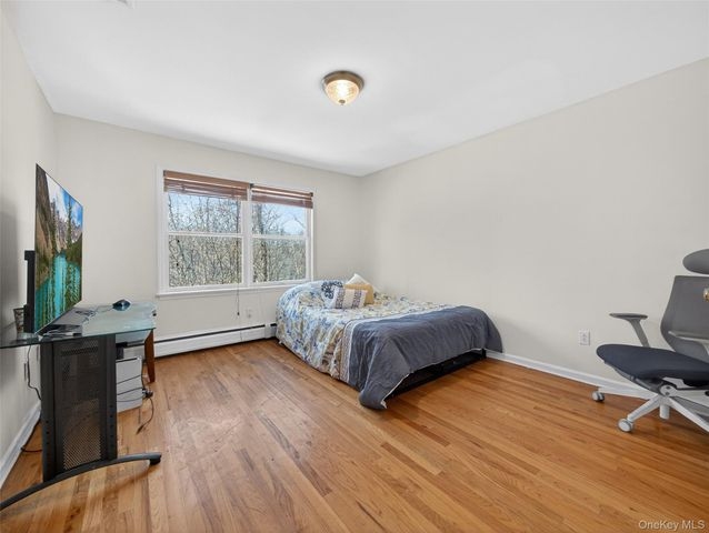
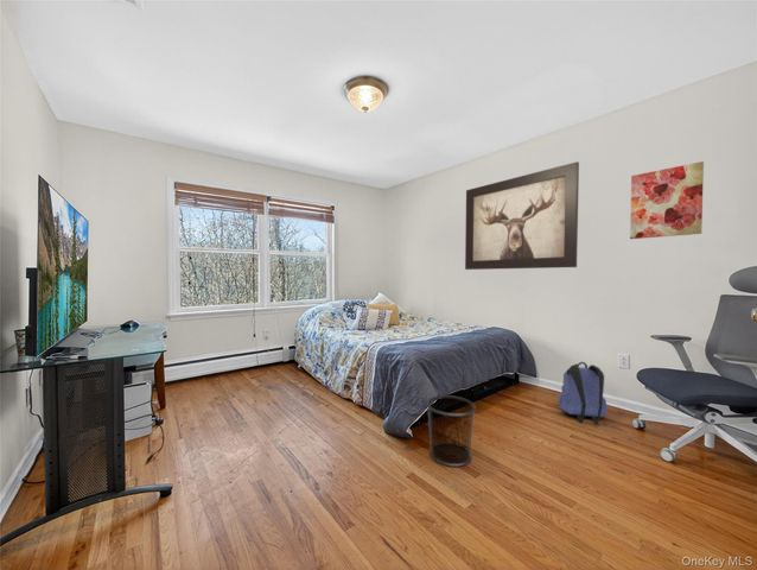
+ backpack [558,361,609,425]
+ wall art [464,160,580,271]
+ waste bin [426,394,477,468]
+ wall art [629,160,705,240]
